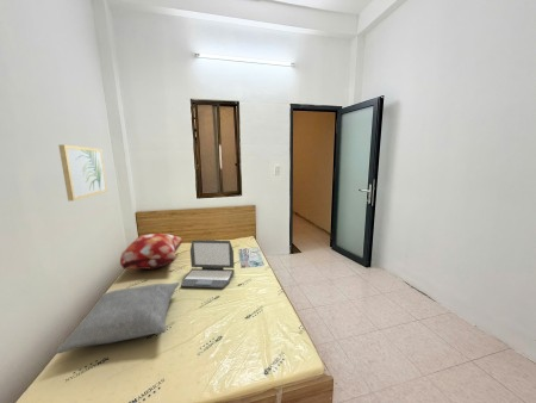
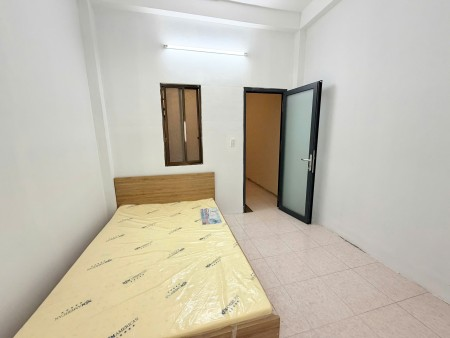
- laptop [180,238,236,290]
- pillow [55,281,180,355]
- decorative pillow [119,232,185,271]
- wall art [57,144,108,203]
